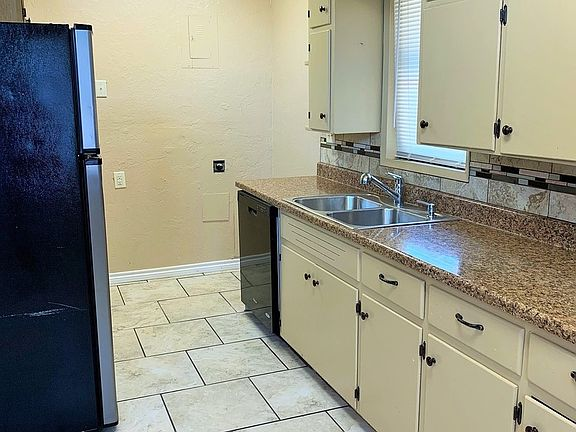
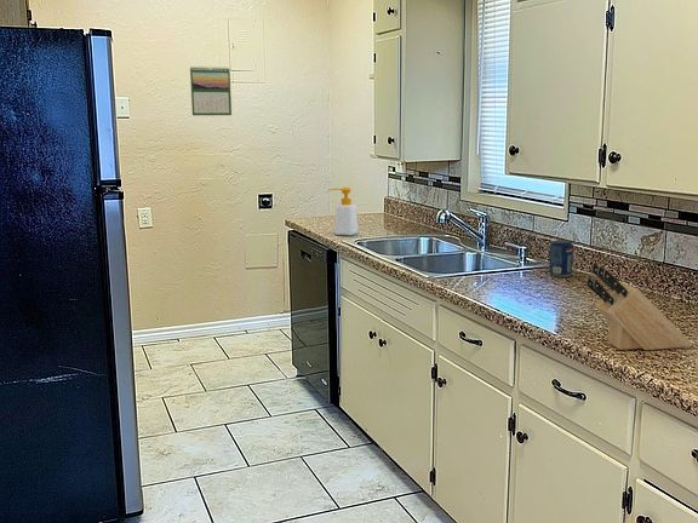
+ calendar [189,65,233,116]
+ beverage can [548,238,574,277]
+ knife block [585,262,693,351]
+ soap bottle [327,186,360,236]
